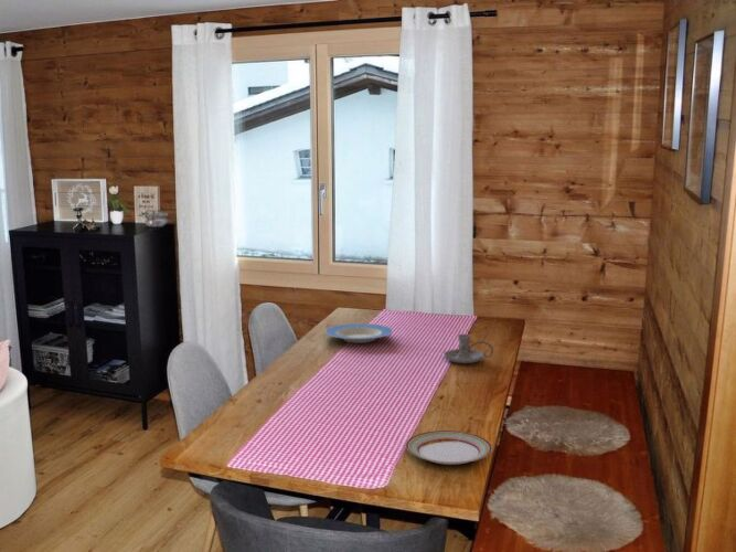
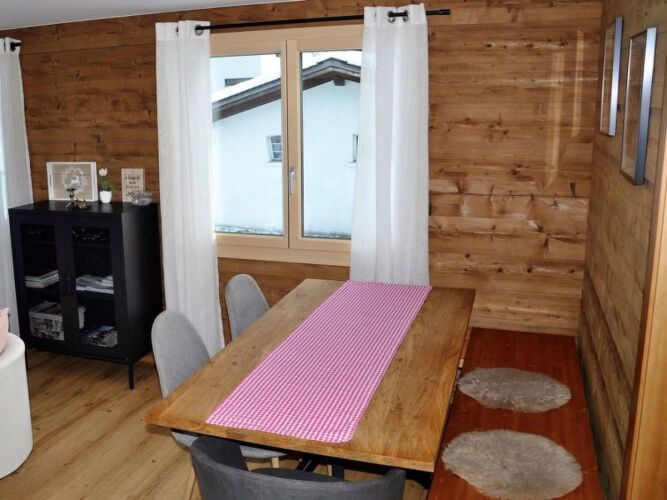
- candle holder [442,333,494,364]
- plate [405,429,493,466]
- plate [324,322,394,343]
